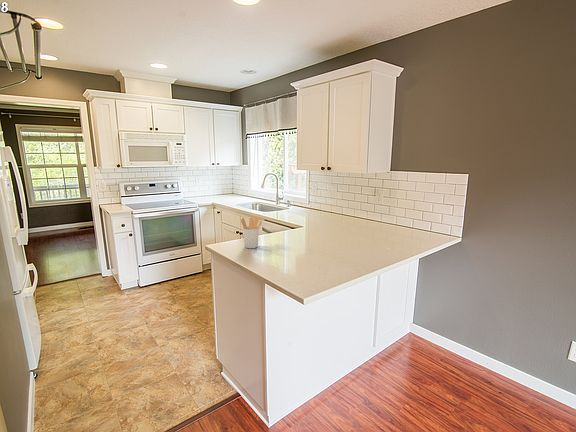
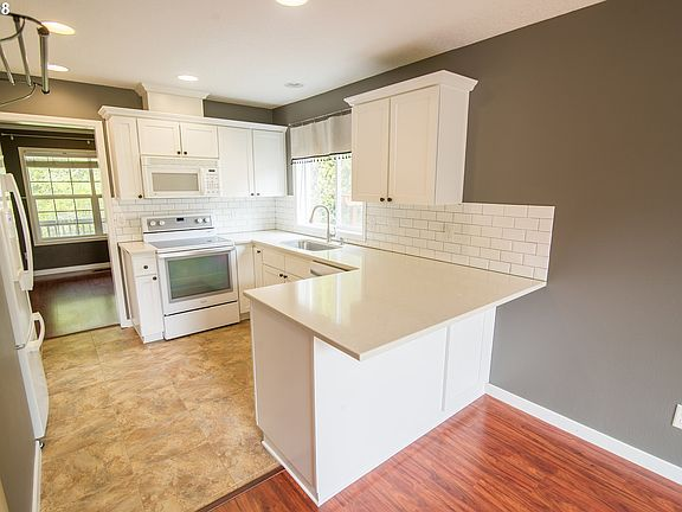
- utensil holder [240,216,263,249]
